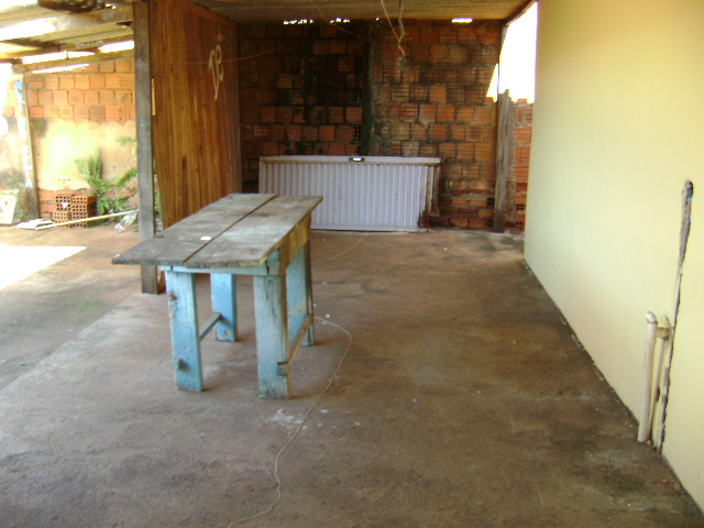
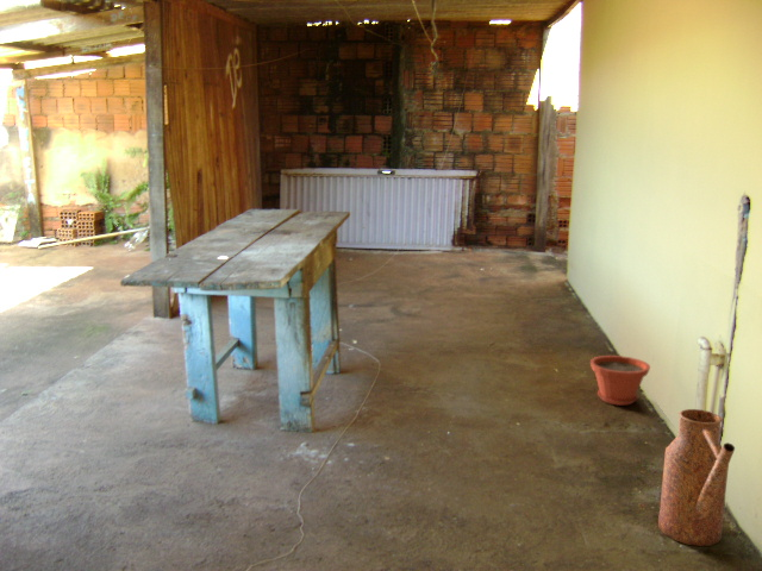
+ plant pot [589,354,651,407]
+ watering can [657,408,736,547]
